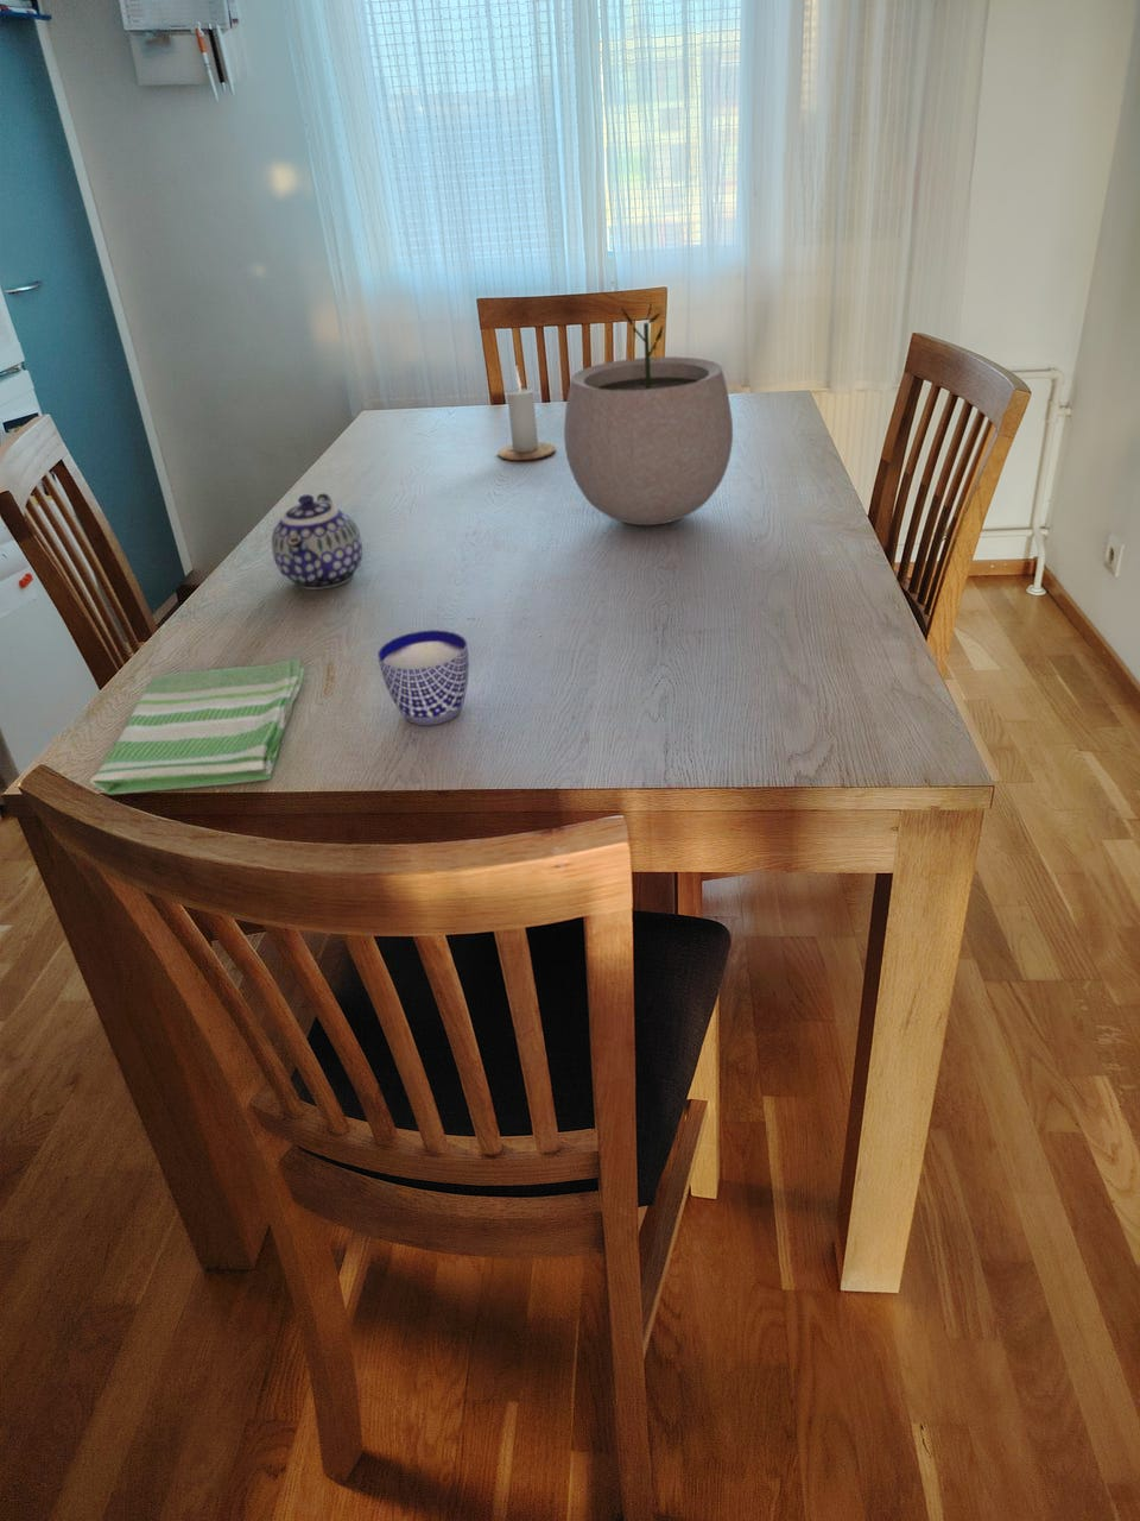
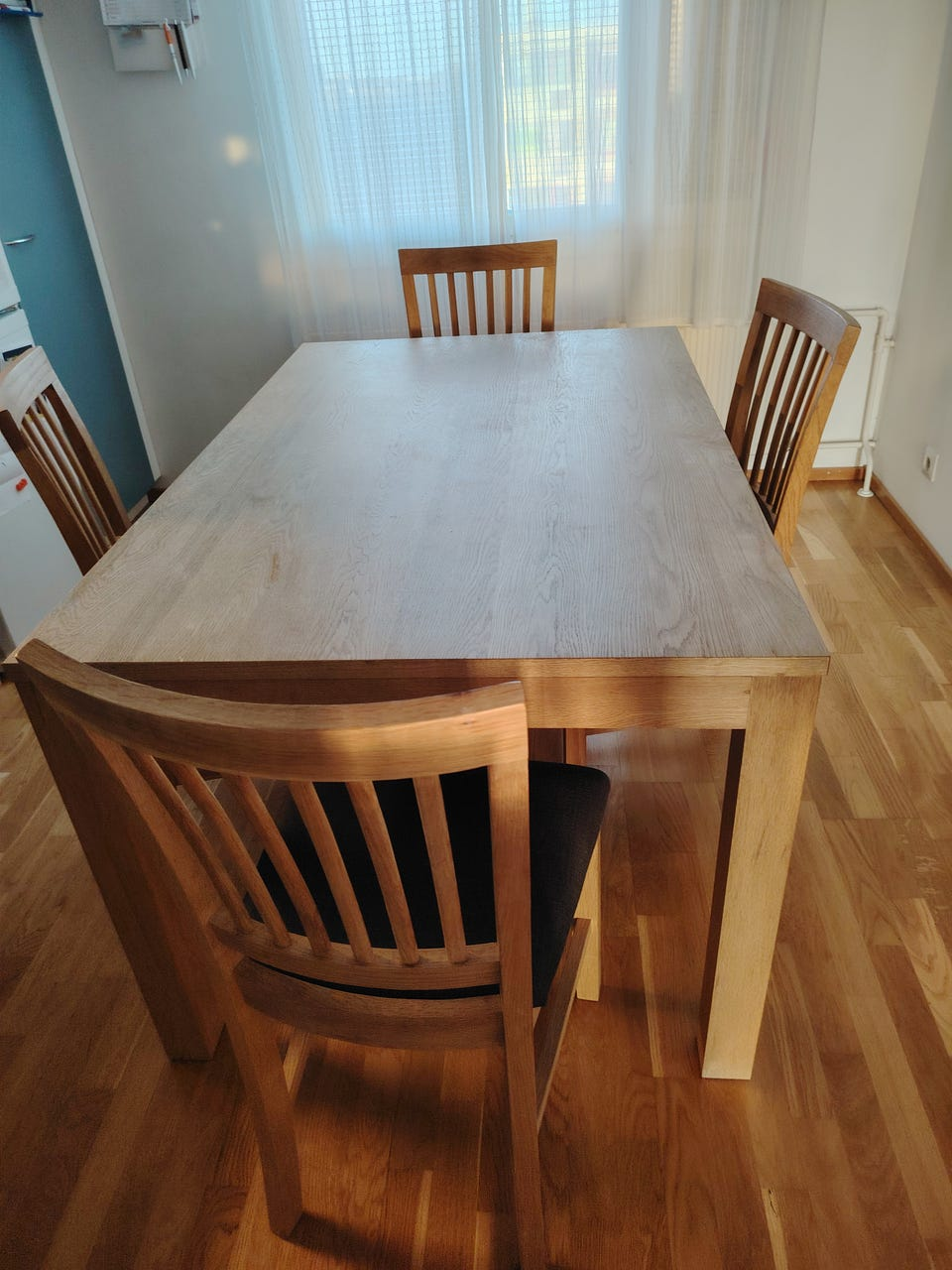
- teapot [271,492,363,589]
- plant pot [563,302,734,527]
- dish towel [89,659,307,796]
- cup [376,629,471,726]
- candle [497,366,557,461]
